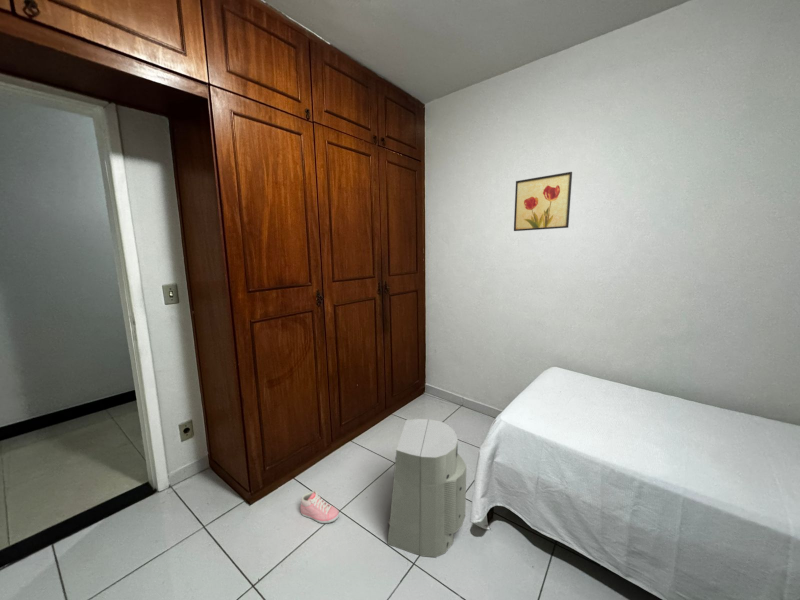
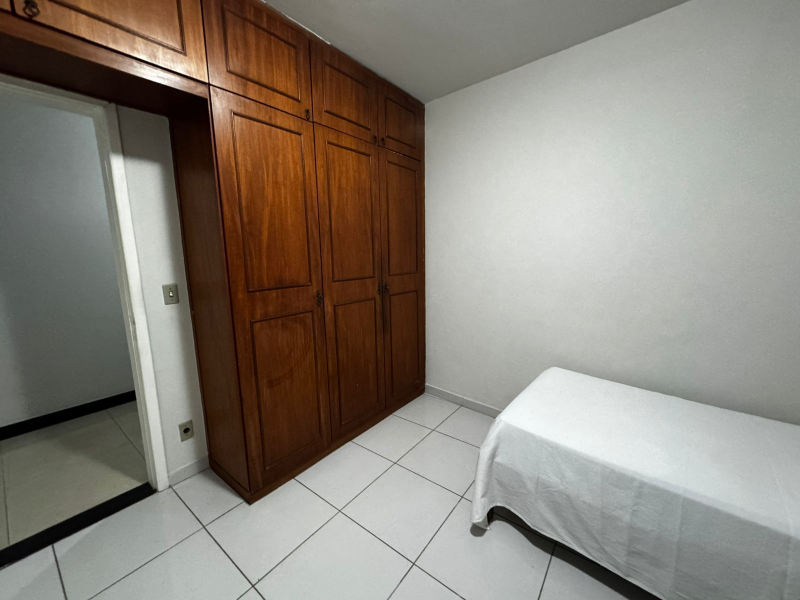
- wall art [513,171,573,232]
- sneaker [299,490,340,524]
- fan [387,418,467,558]
